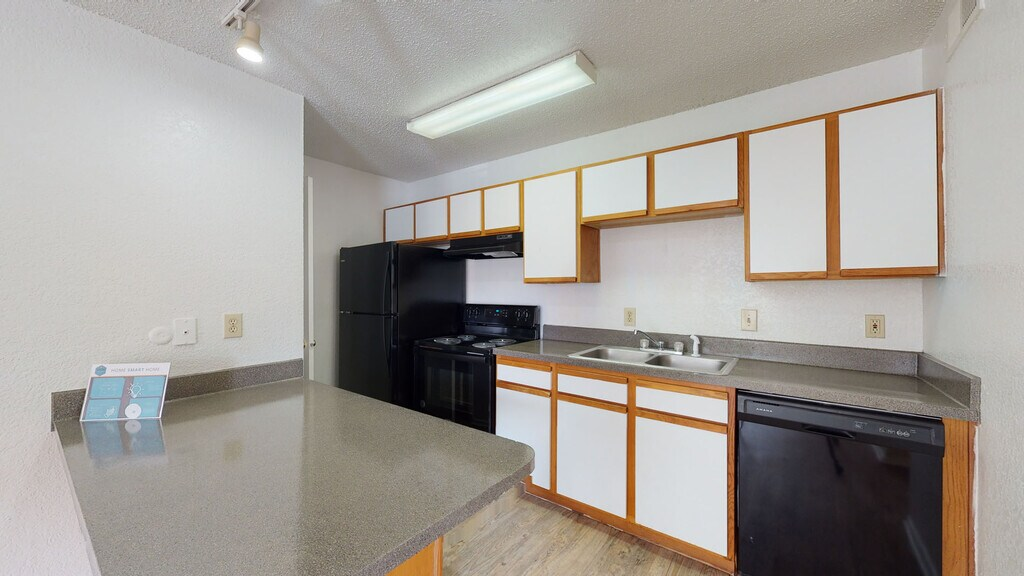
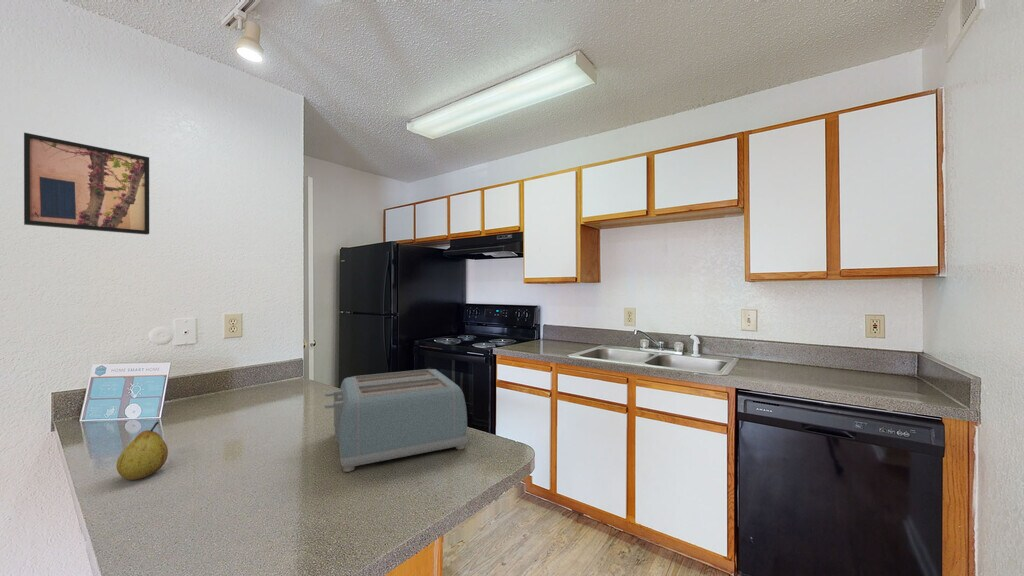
+ fruit [116,421,169,481]
+ toaster [324,368,469,473]
+ wall art [23,132,150,236]
